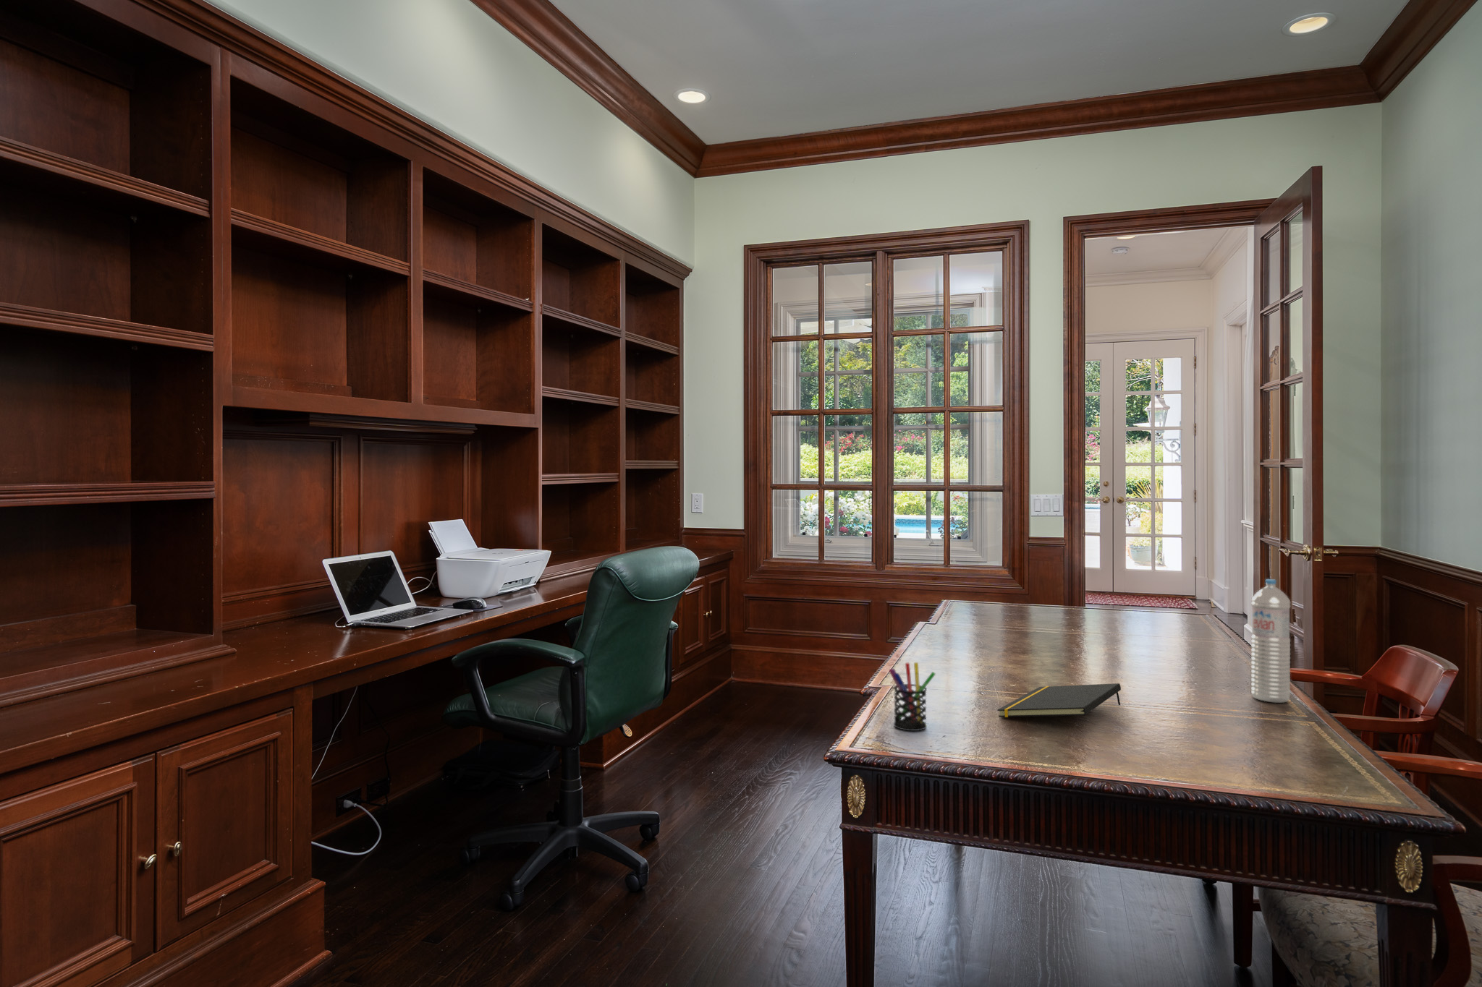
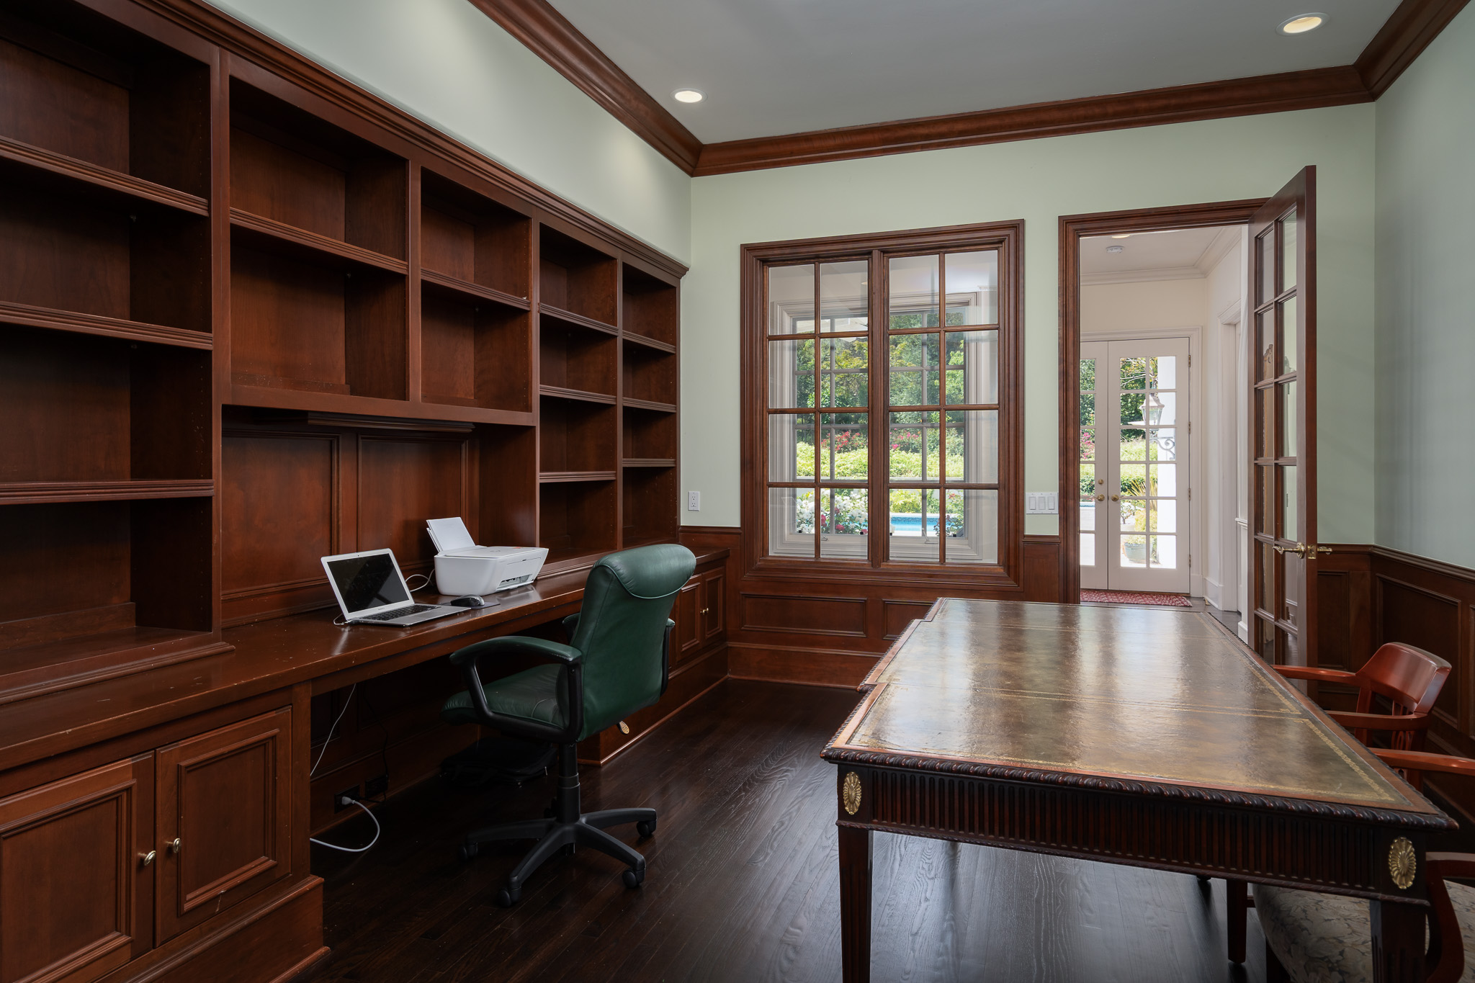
- pen holder [888,662,937,731]
- water bottle [1251,578,1291,704]
- notepad [996,683,1122,718]
